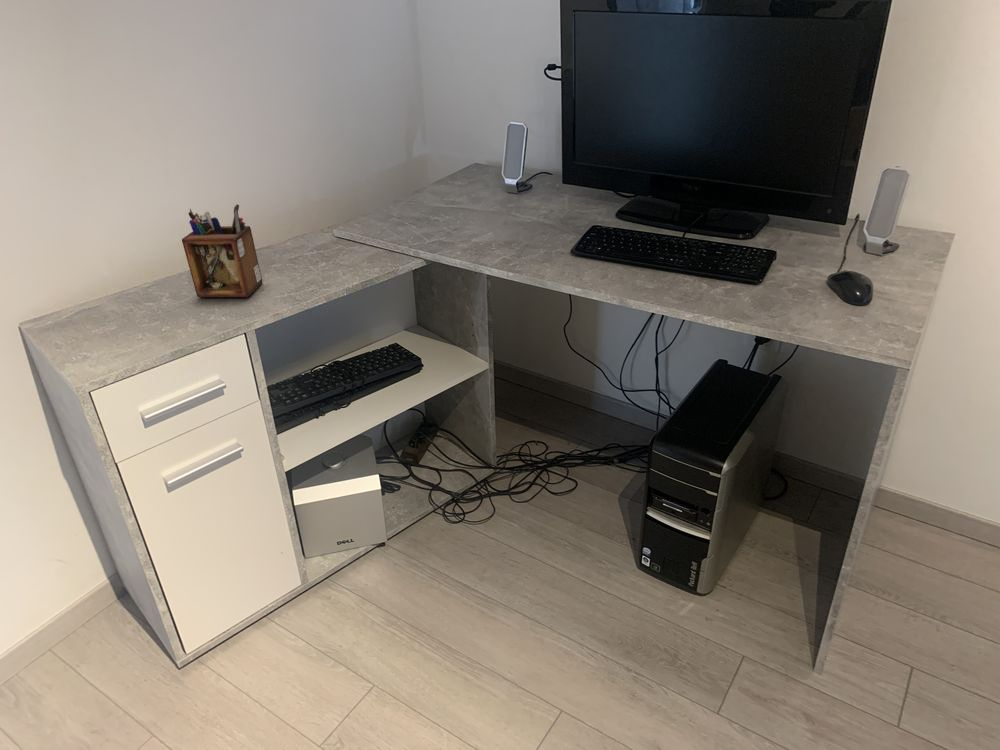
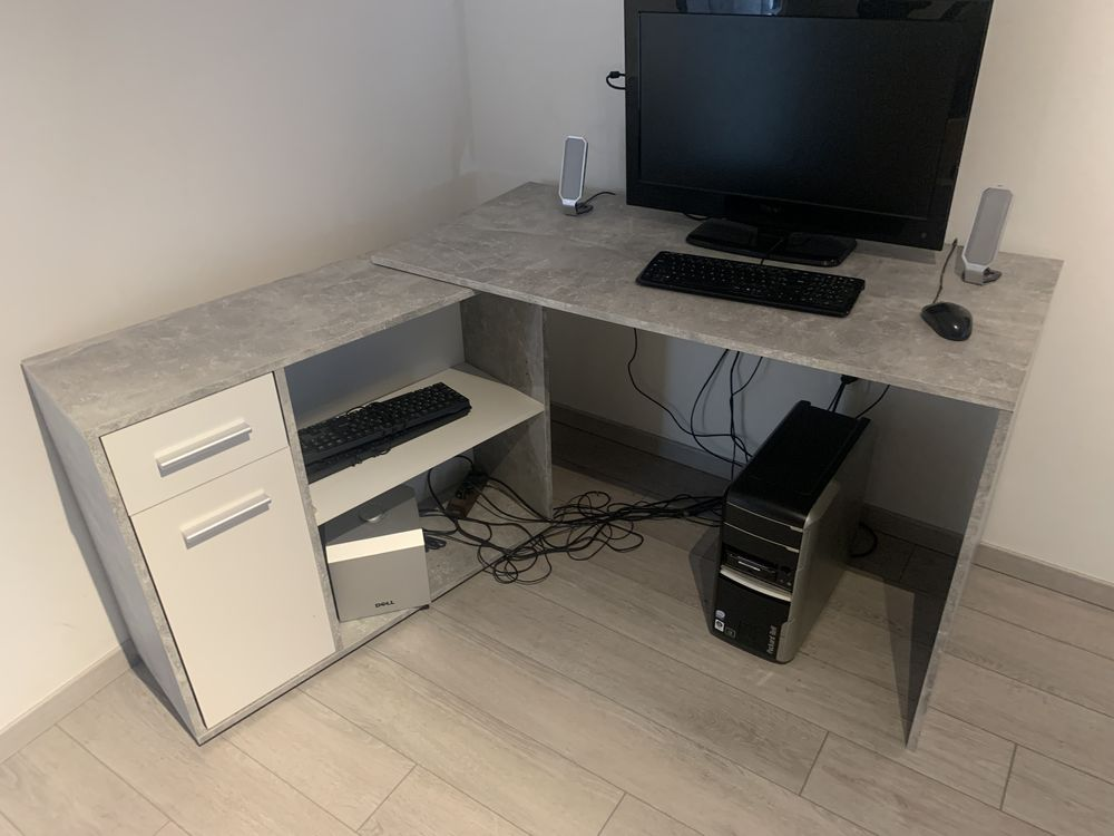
- desk organizer [181,204,263,298]
